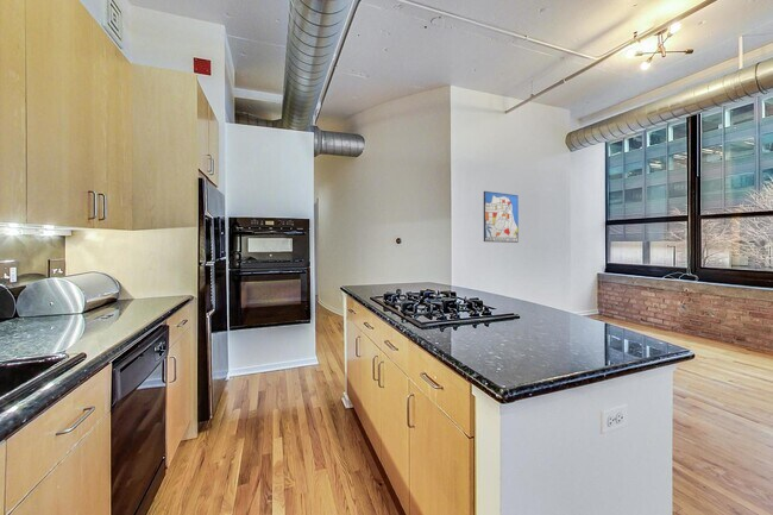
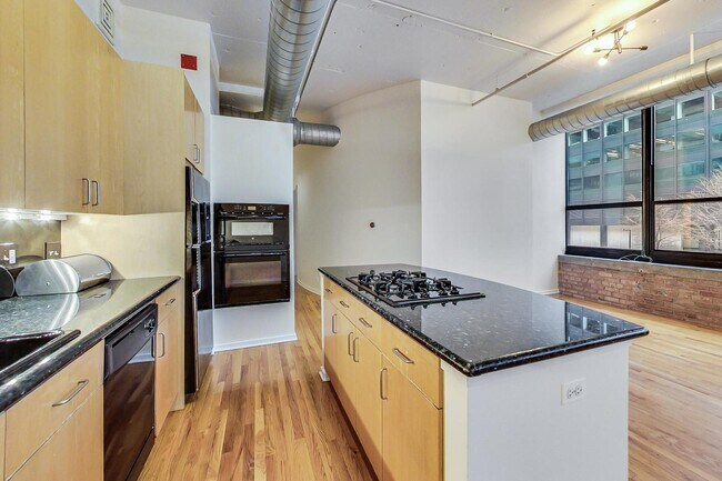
- wall art [483,190,520,244]
